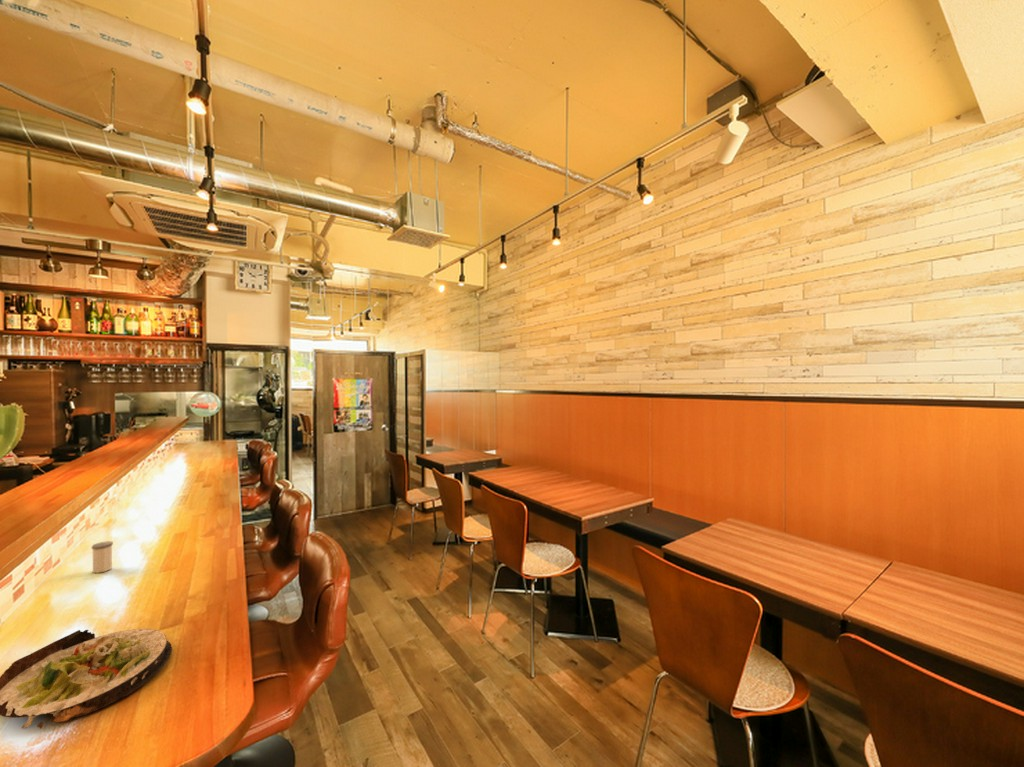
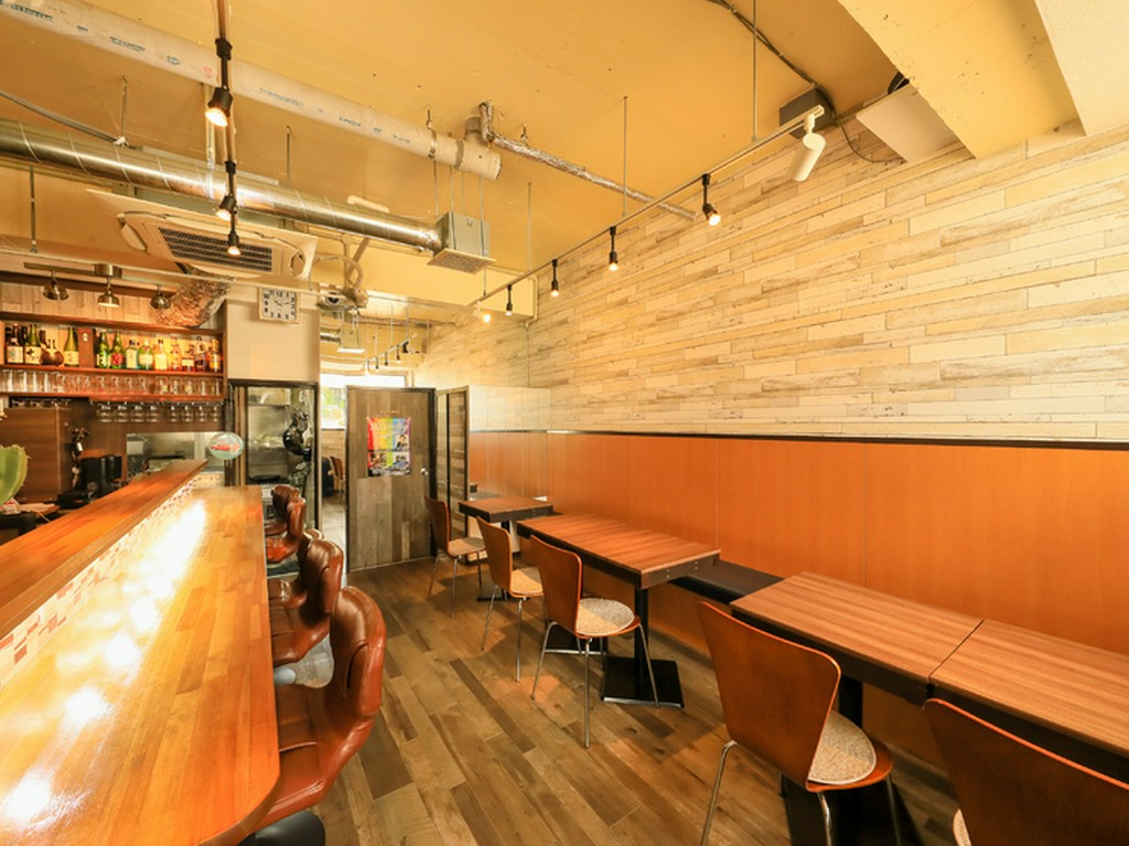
- salt shaker [91,540,114,574]
- salad plate [0,628,173,730]
